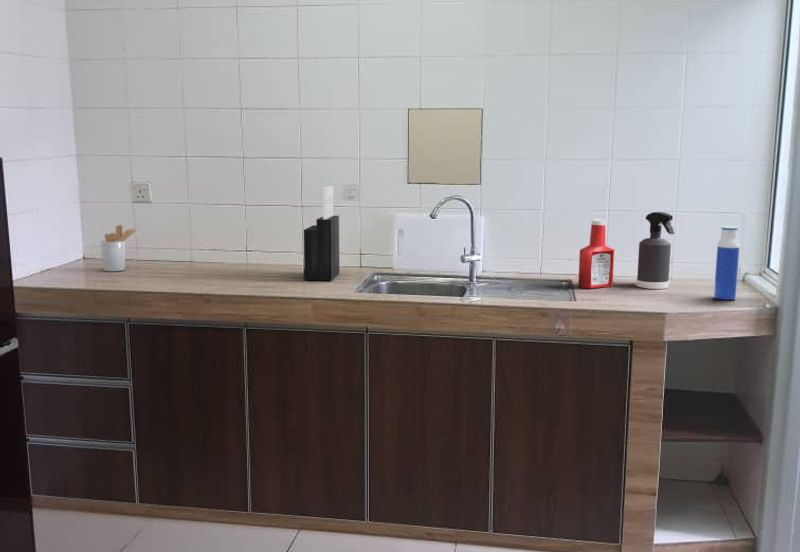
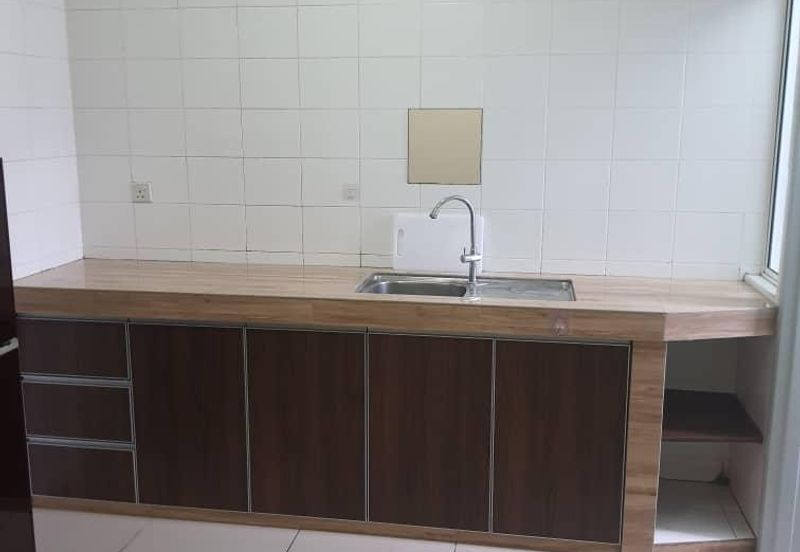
- spray bottle [635,211,675,290]
- soap bottle [577,219,615,290]
- utensil holder [99,224,139,272]
- water bottle [713,225,740,301]
- knife block [303,185,340,282]
